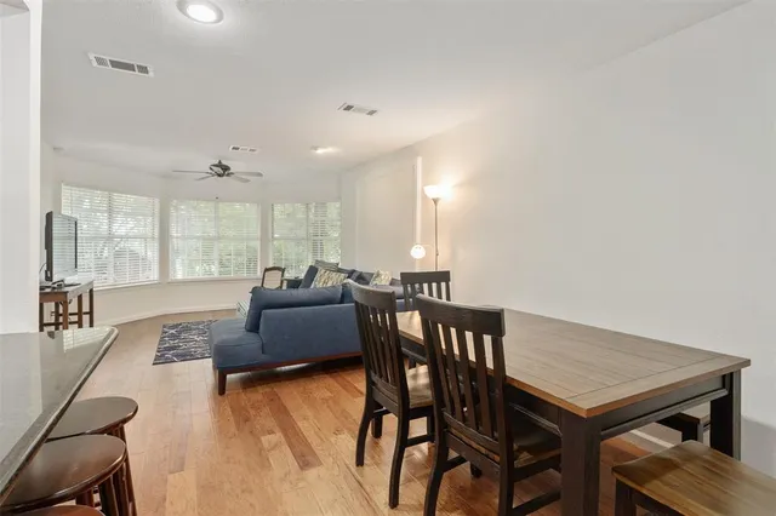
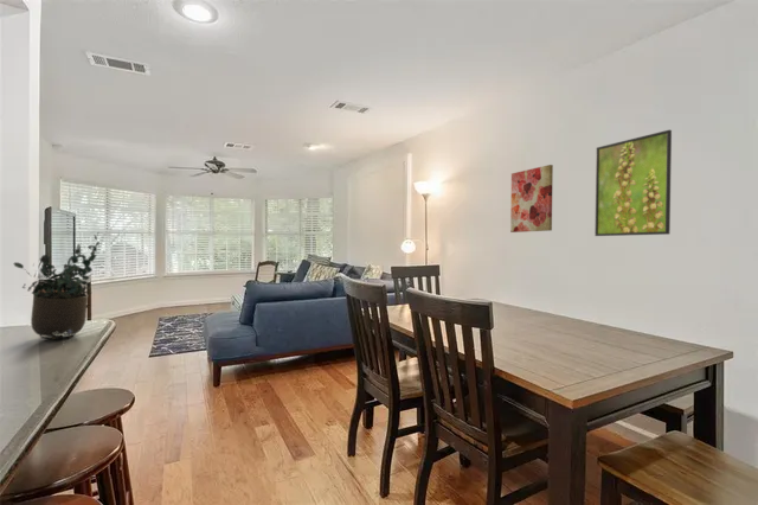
+ wall art [509,164,554,234]
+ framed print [593,129,673,237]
+ potted plant [13,230,101,340]
